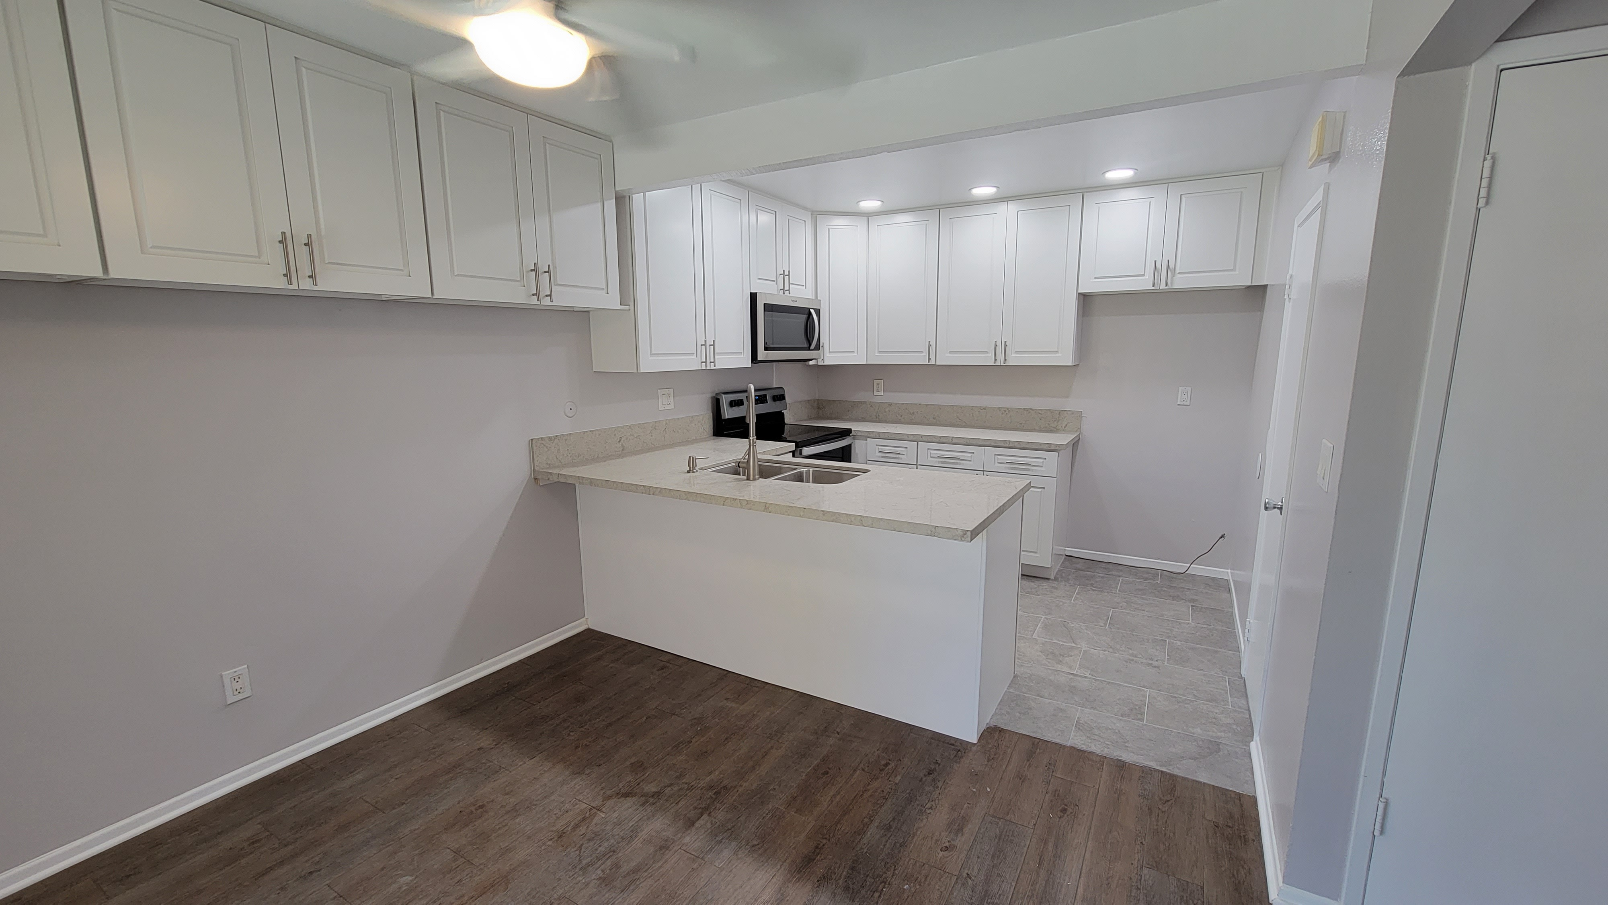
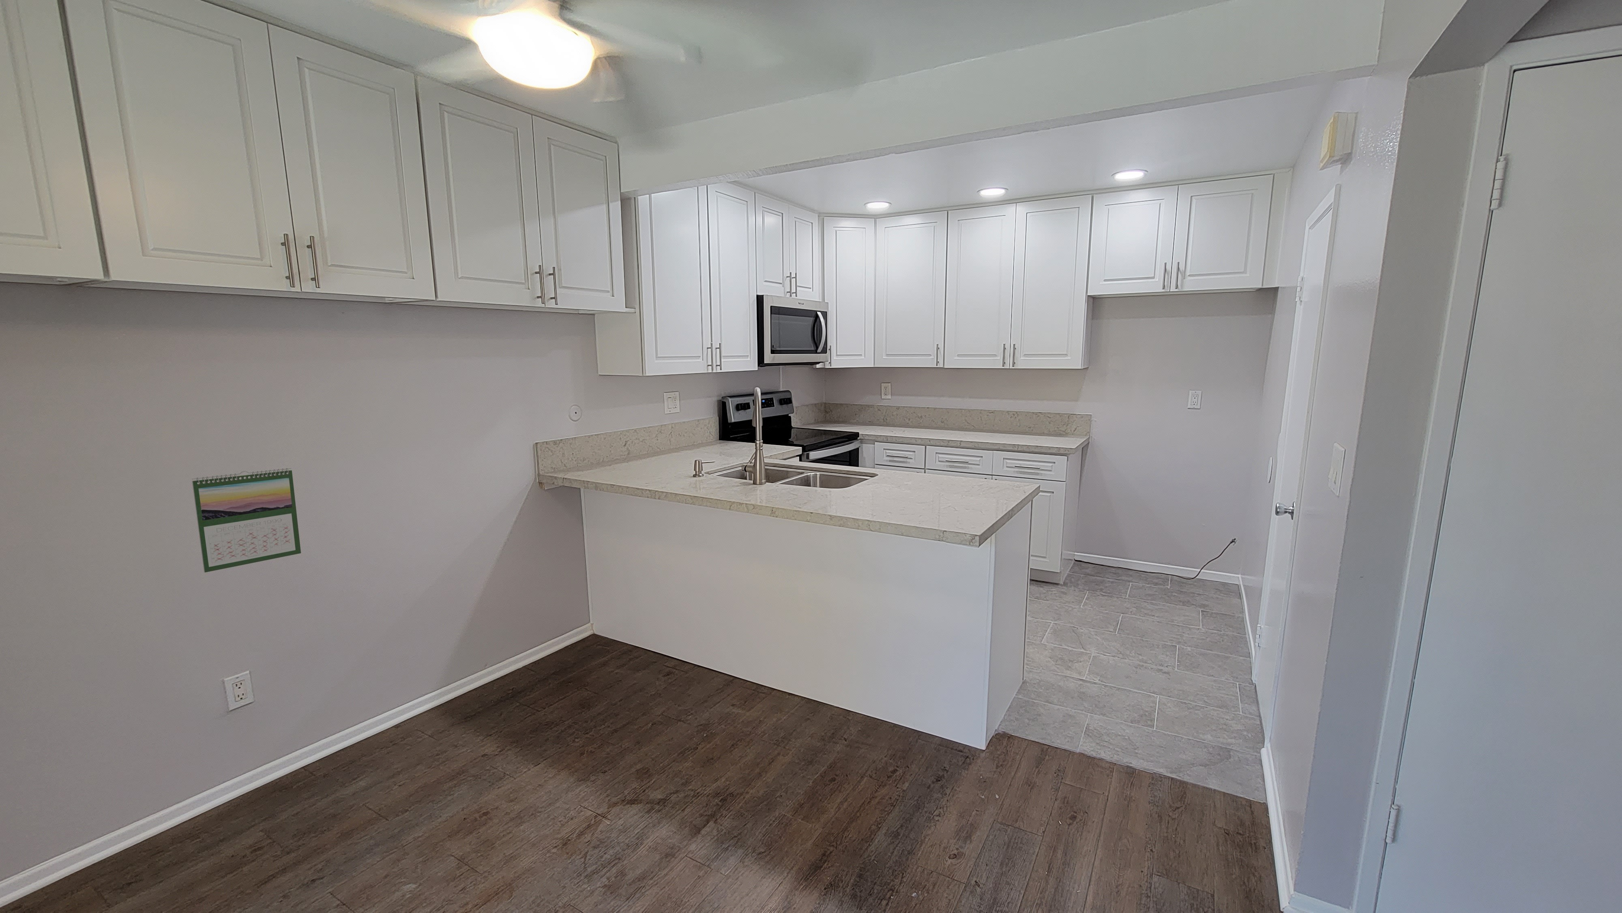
+ calendar [192,468,301,573]
